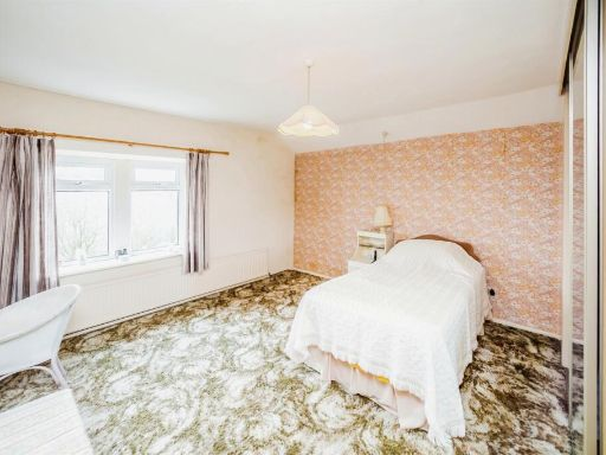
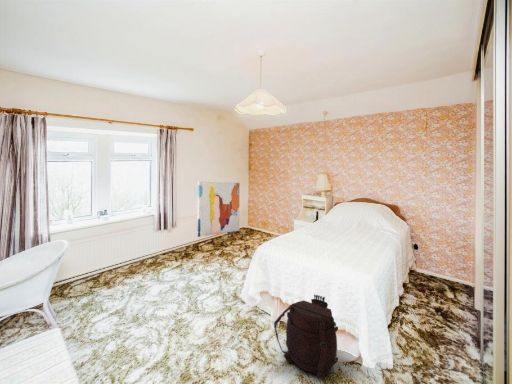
+ backpack [273,294,339,380]
+ wall art [196,180,241,238]
